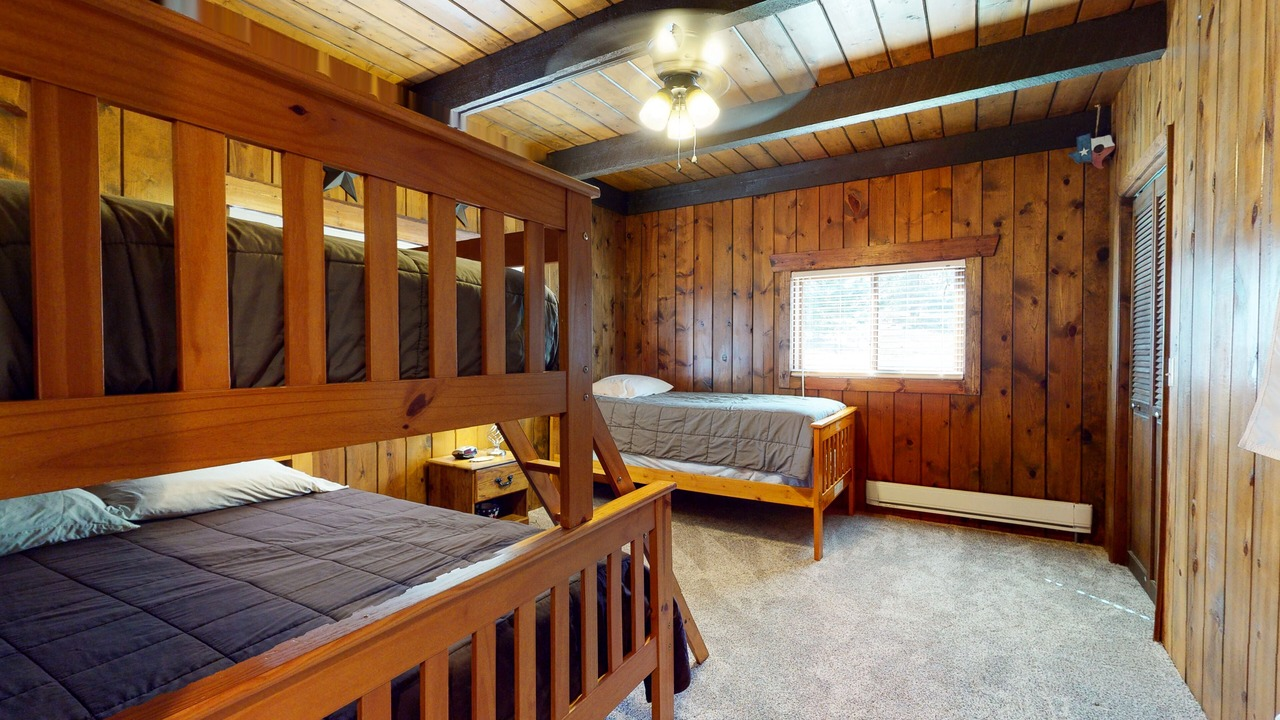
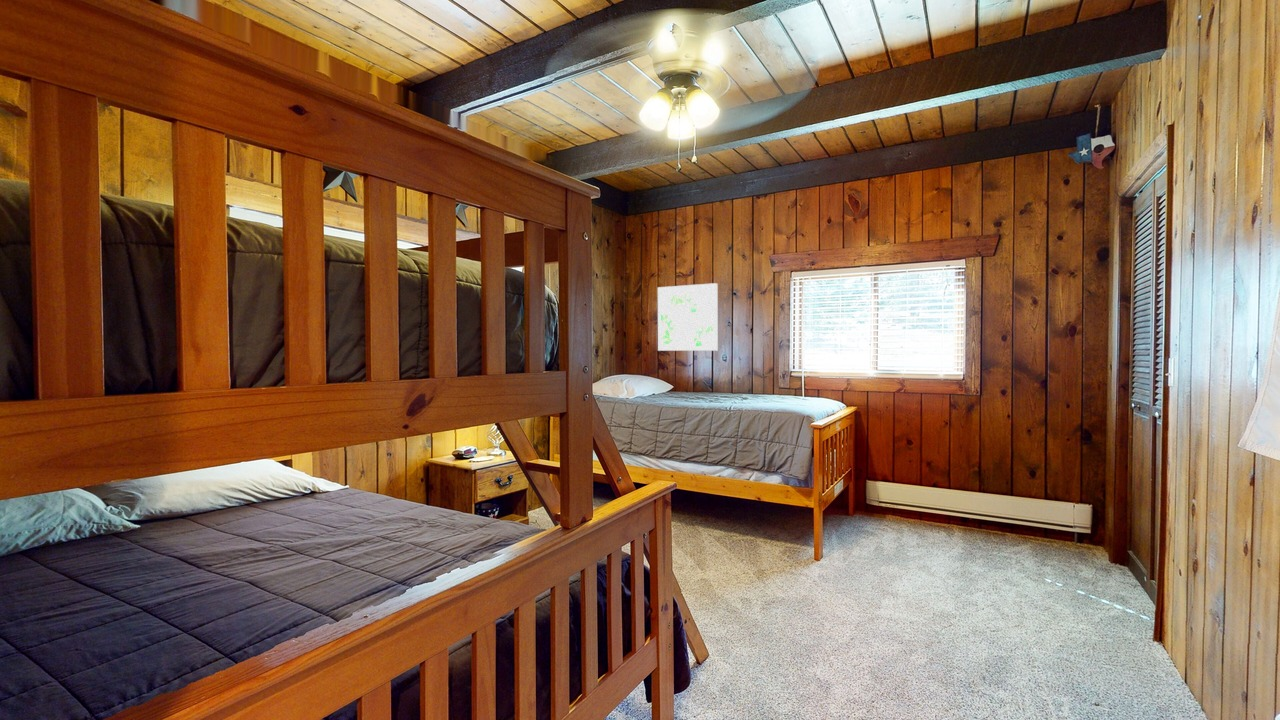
+ wall art [657,282,719,352]
